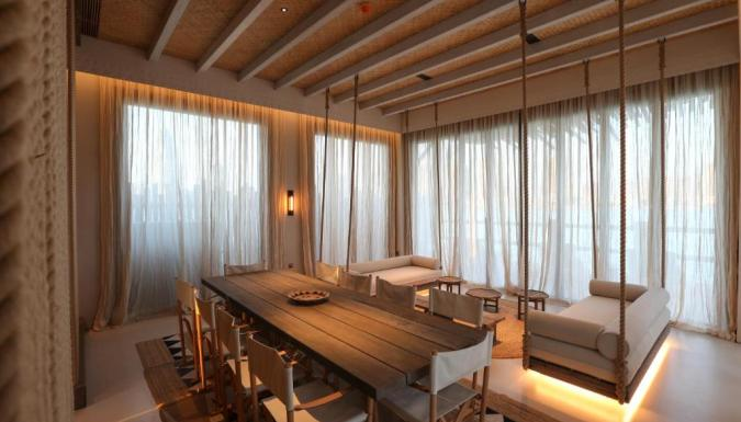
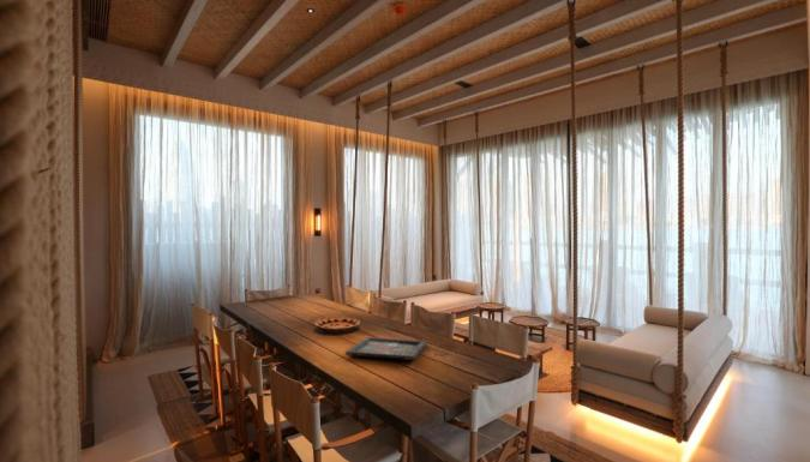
+ decorative tray [344,336,428,361]
